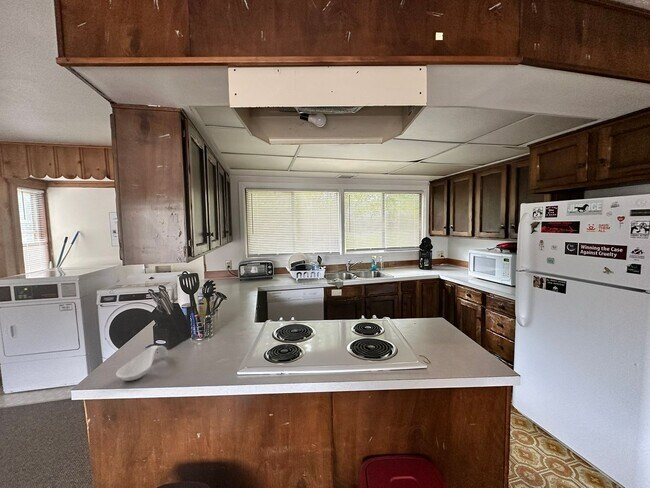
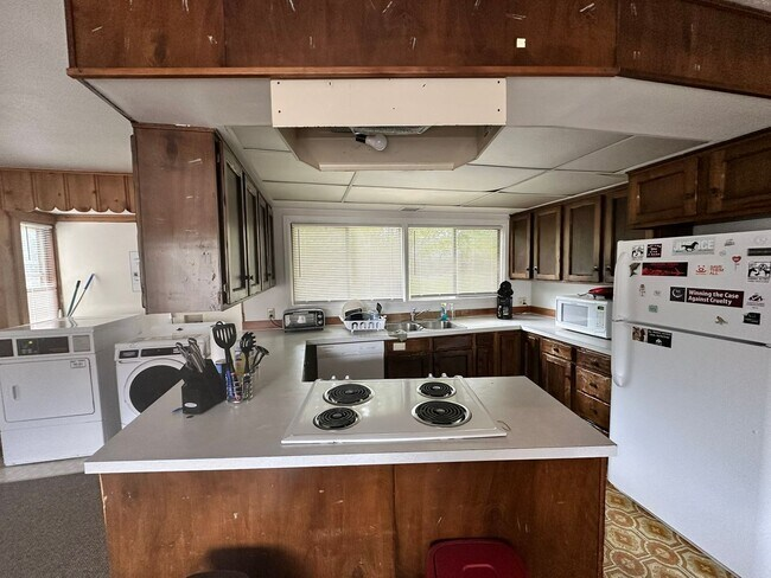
- spoon rest [115,345,169,382]
